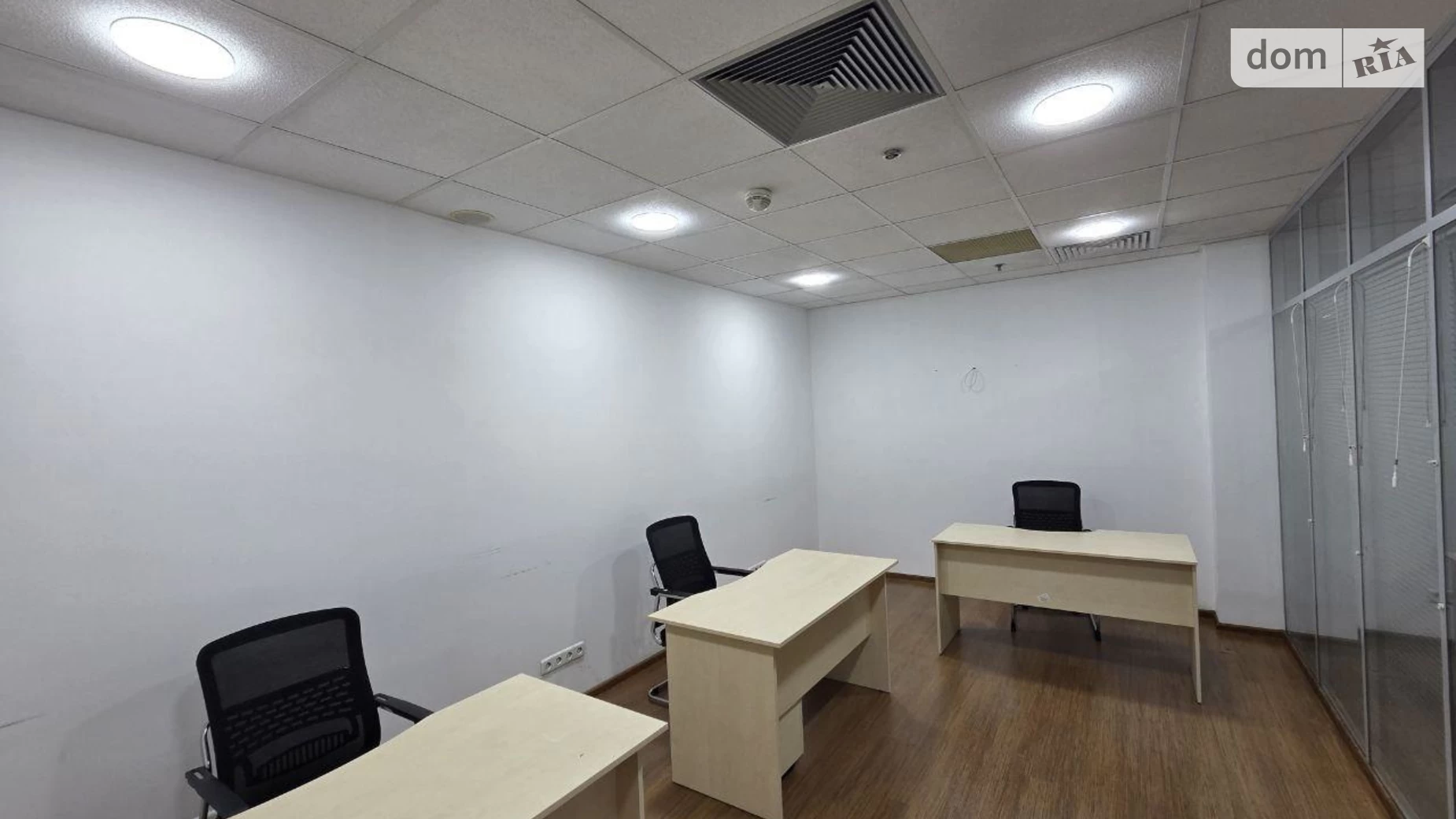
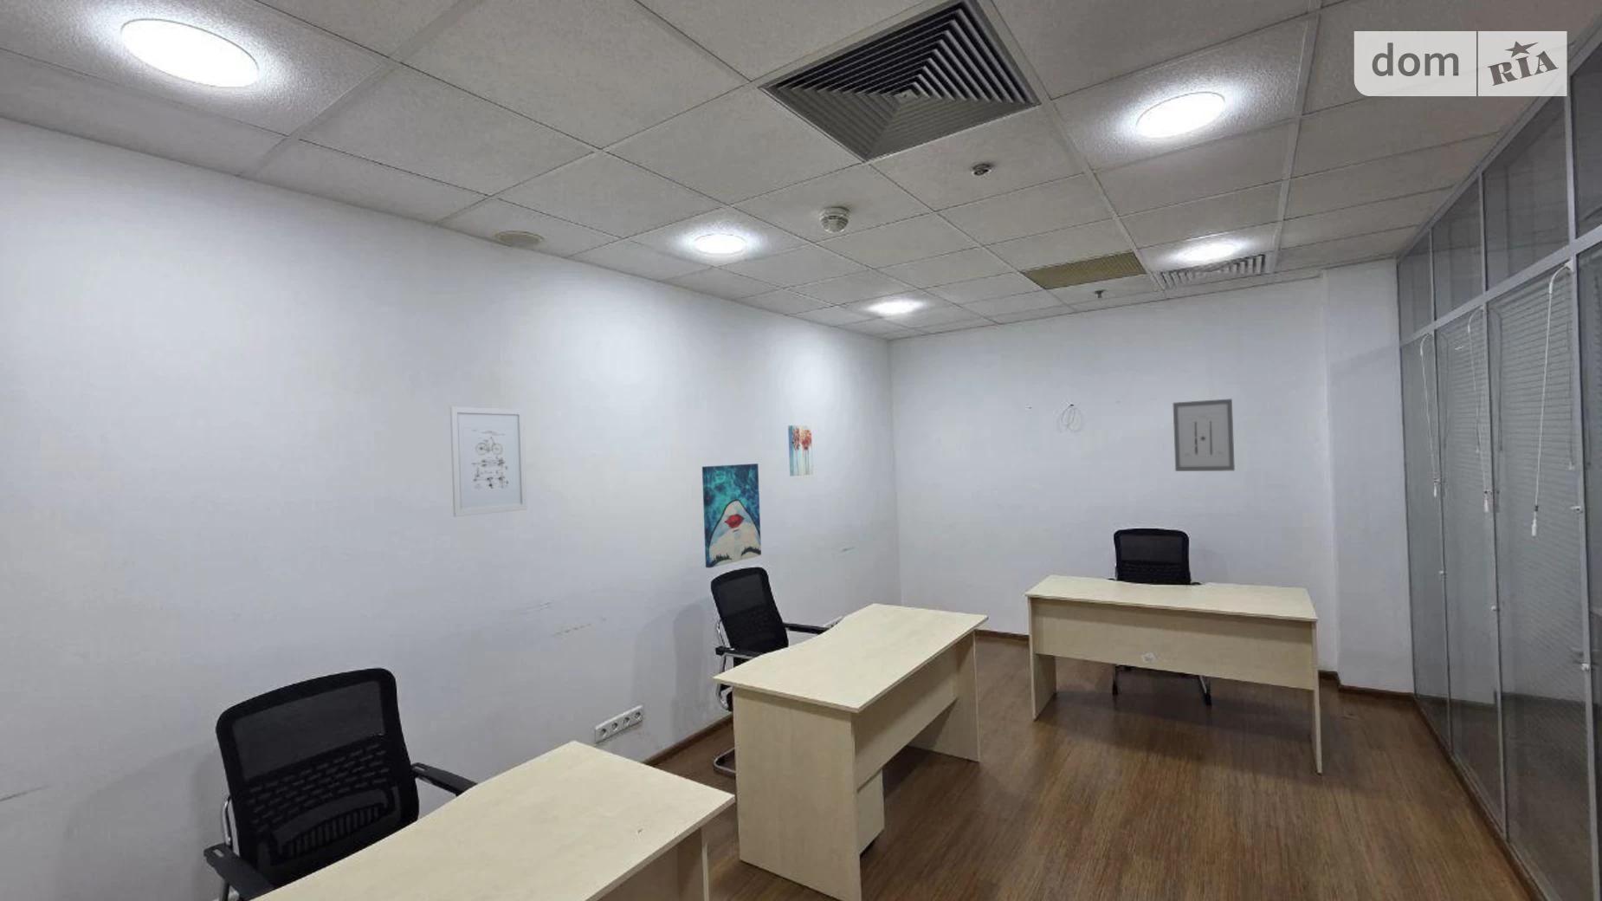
+ wall art [701,463,762,569]
+ wall art [449,406,528,517]
+ wall art [787,425,814,477]
+ wall art [1173,397,1236,472]
